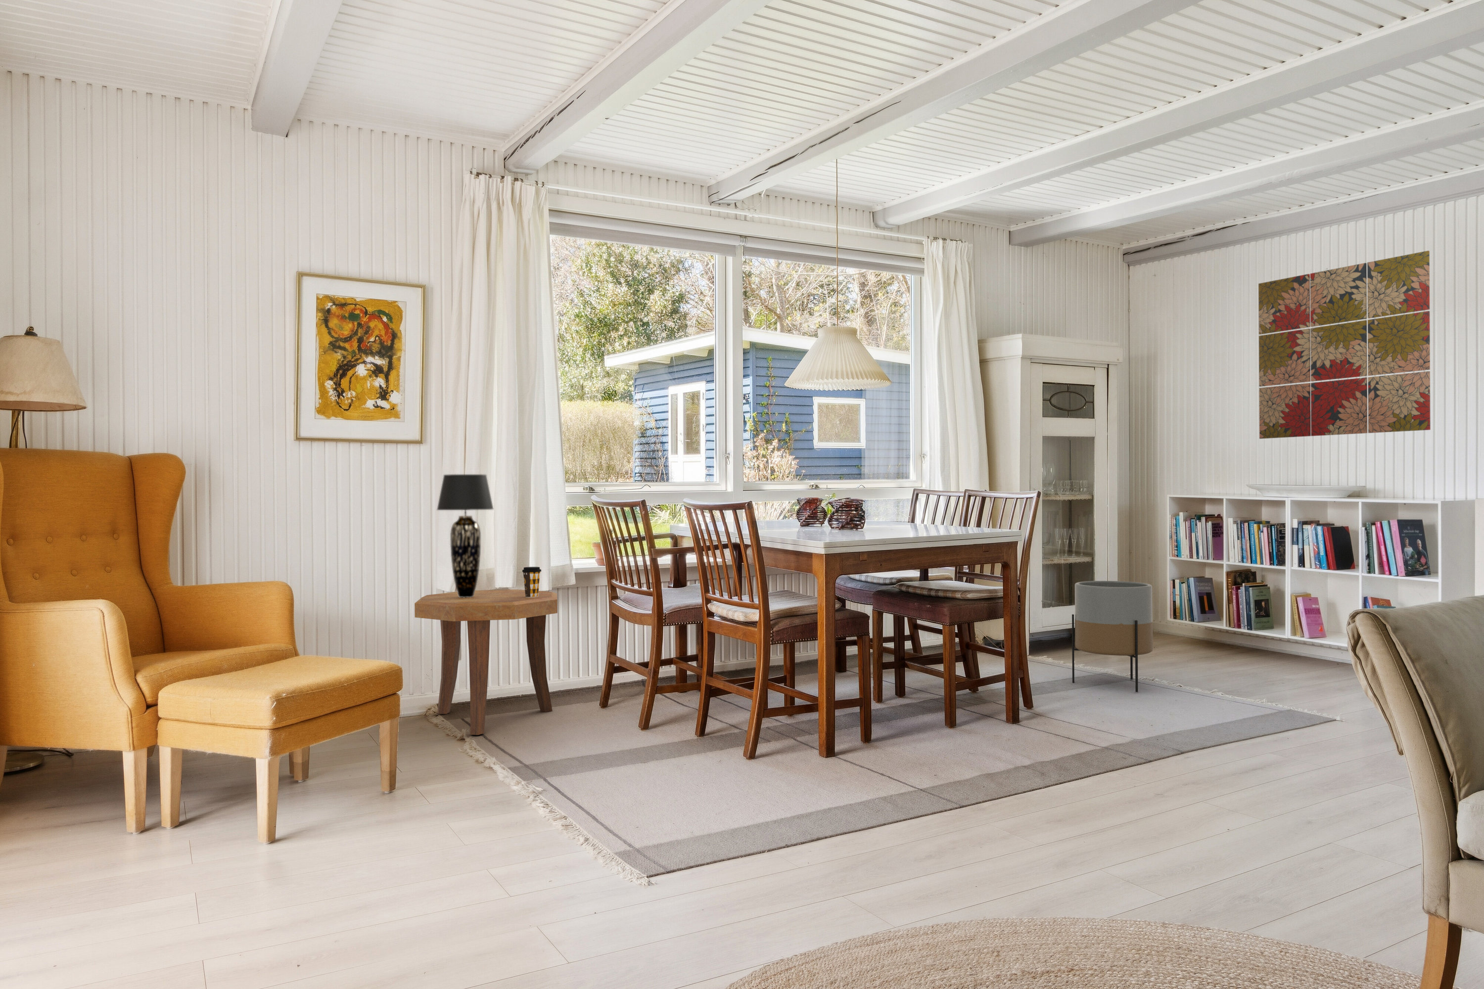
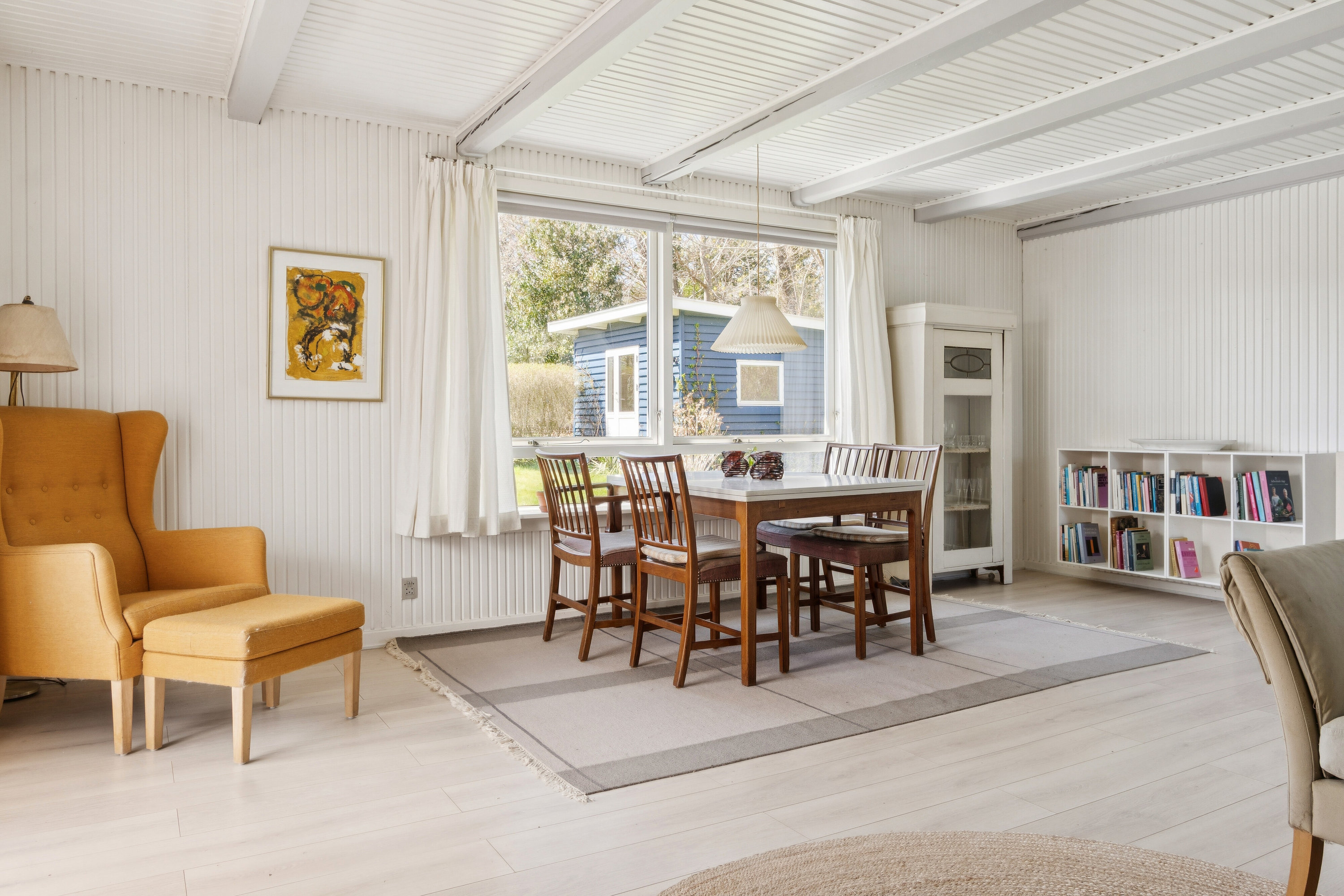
- side table [414,589,558,735]
- planter [1071,581,1154,693]
- table lamp [436,474,495,598]
- coffee cup [522,566,542,597]
- wall art [1258,251,1431,439]
